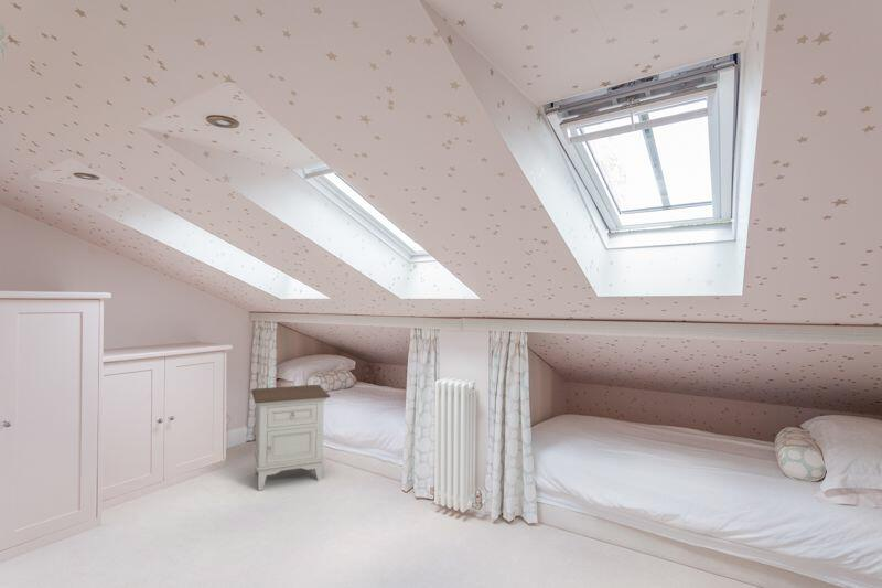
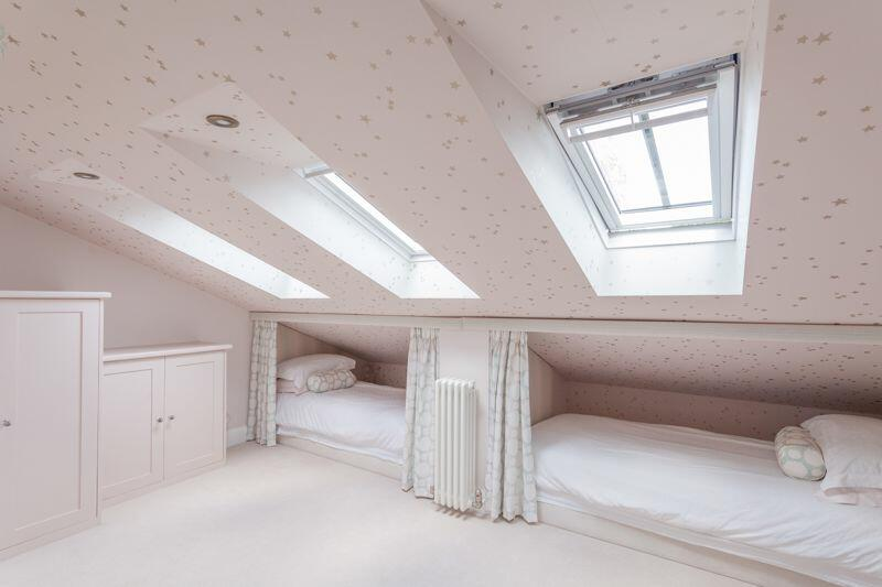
- nightstand [250,384,331,491]
